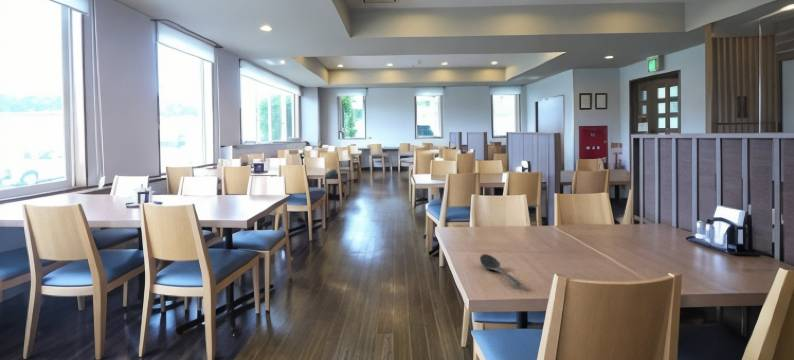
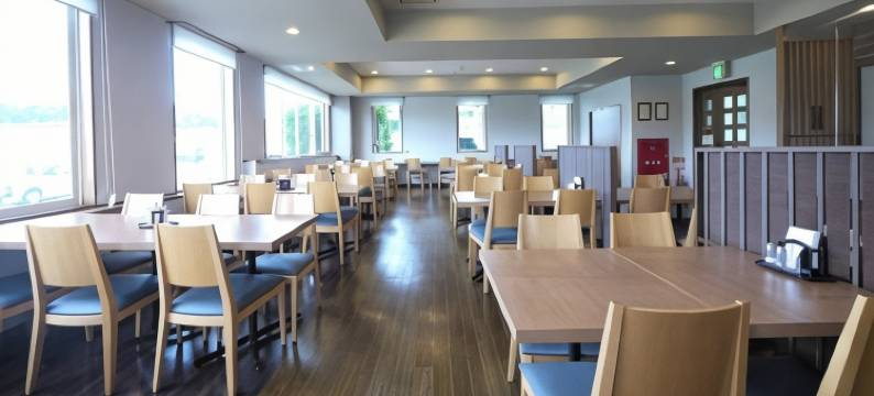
- stirrer [479,253,523,287]
